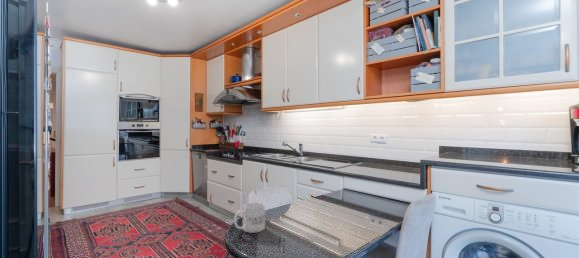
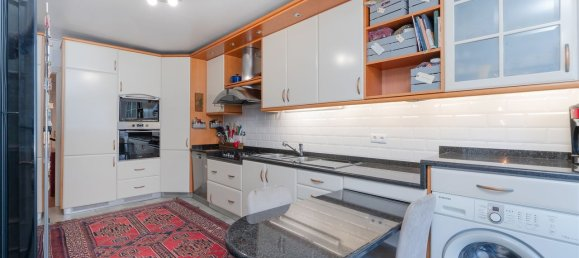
- mug [233,201,266,234]
